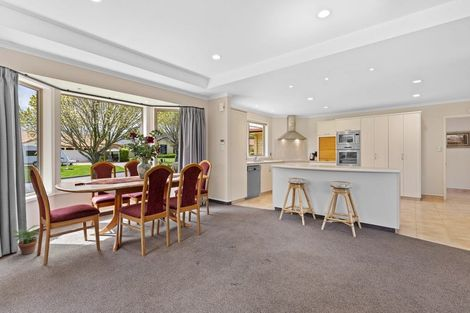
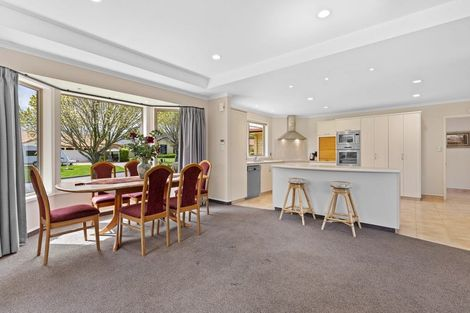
- potted plant [10,224,41,256]
